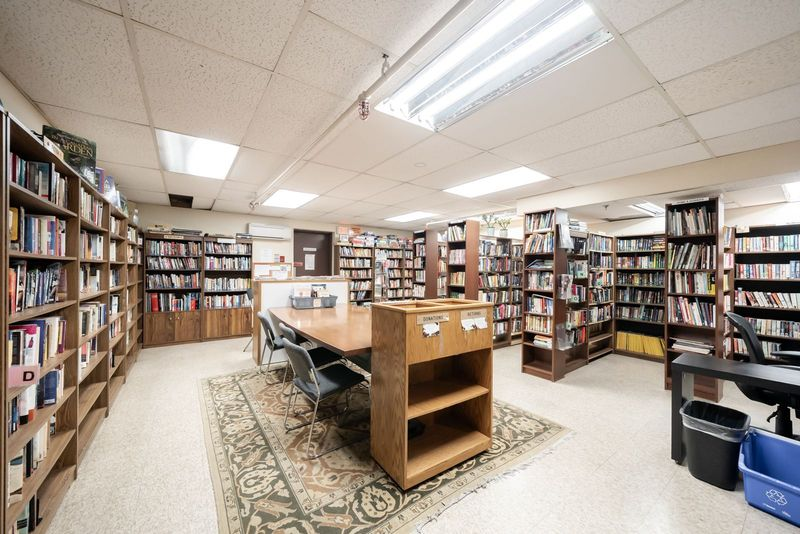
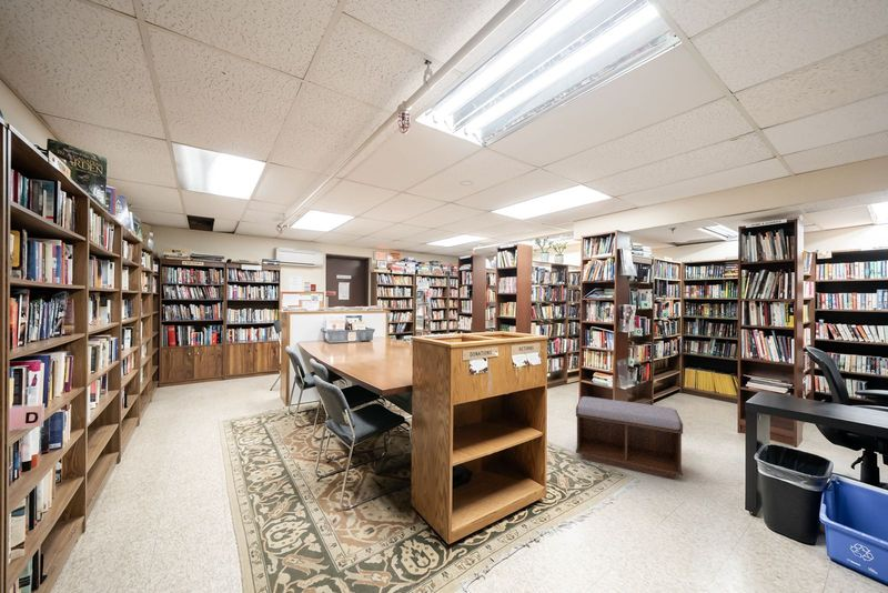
+ bench [575,395,684,480]
